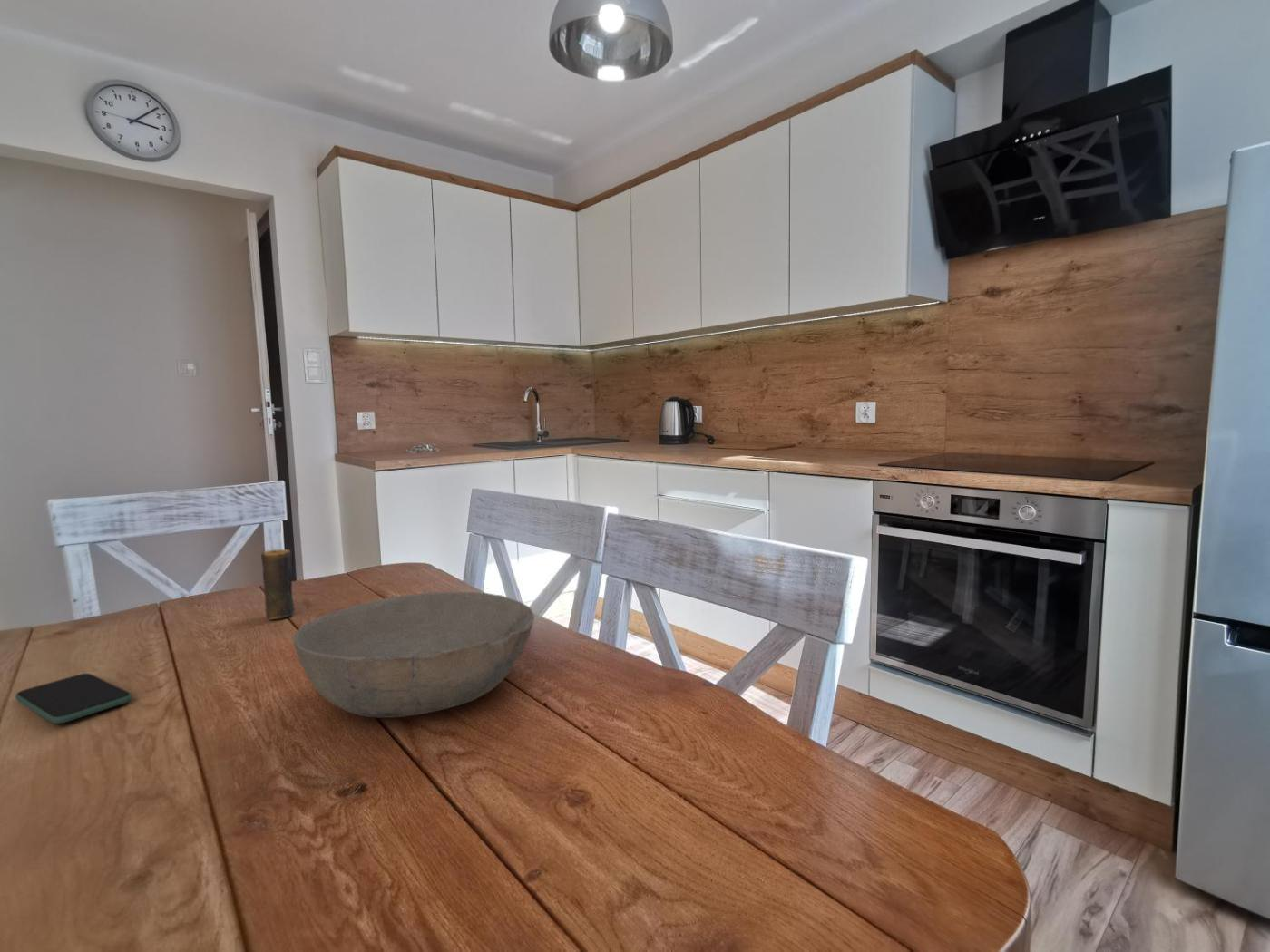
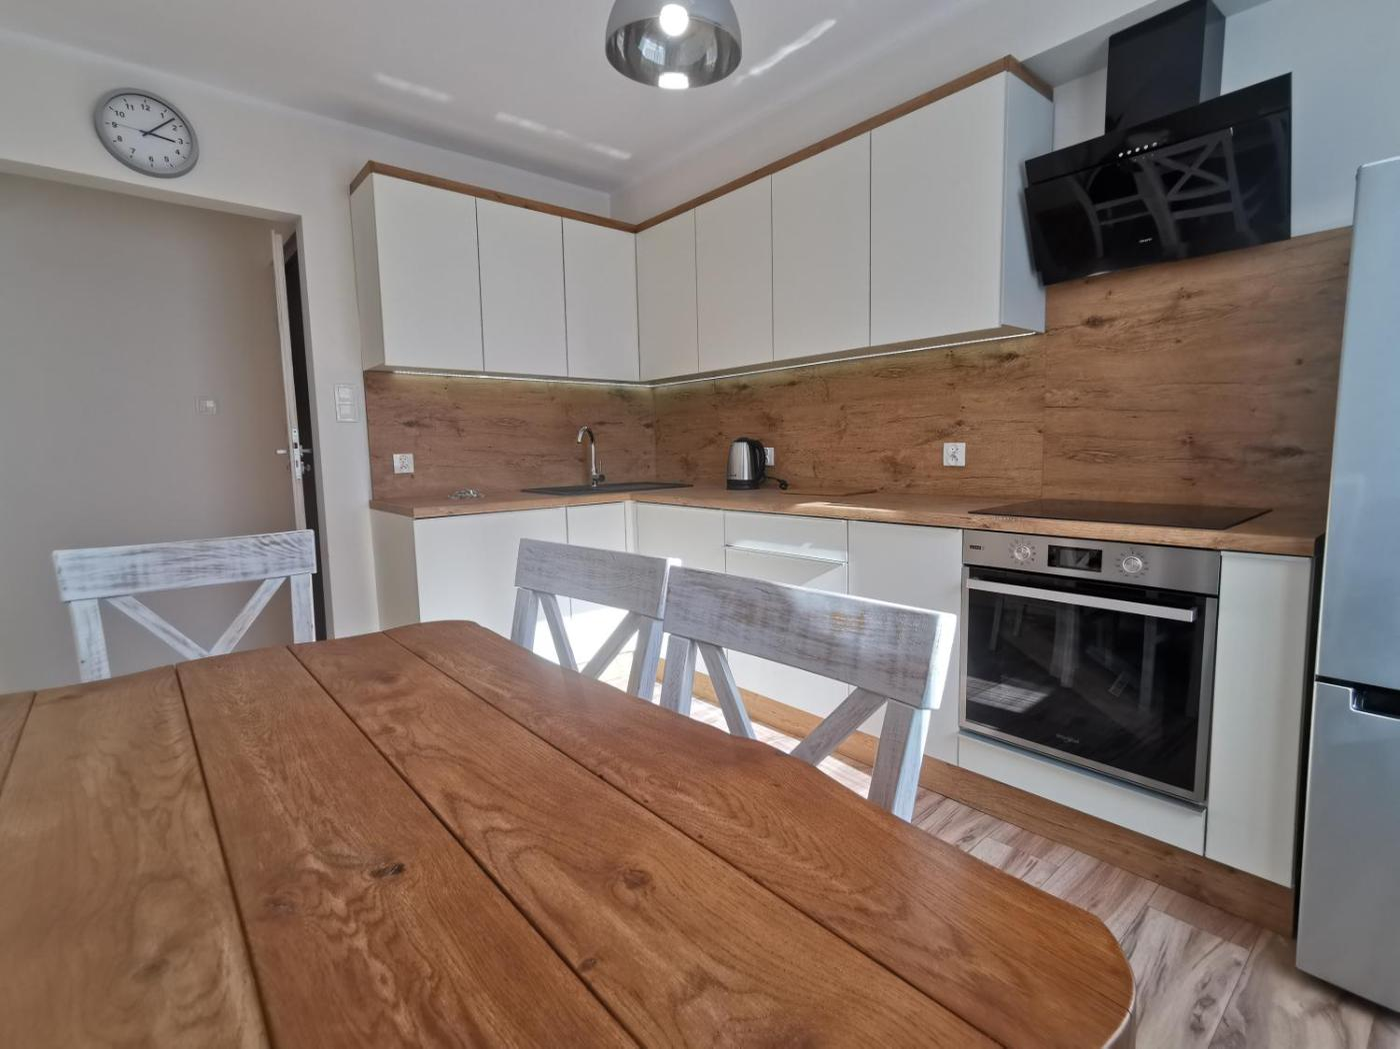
- smartphone [15,673,133,724]
- bowl [292,591,535,719]
- candle [260,549,295,620]
